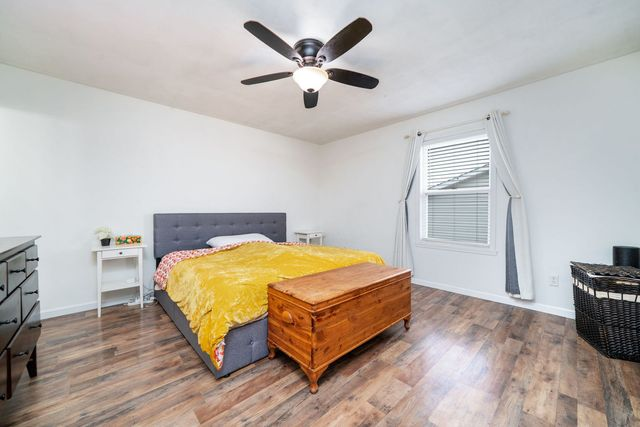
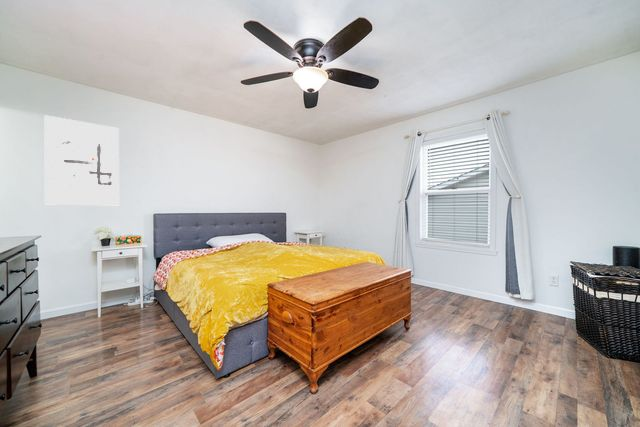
+ wall art [44,114,120,206]
